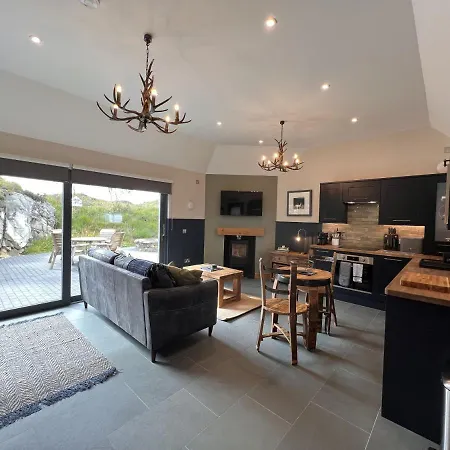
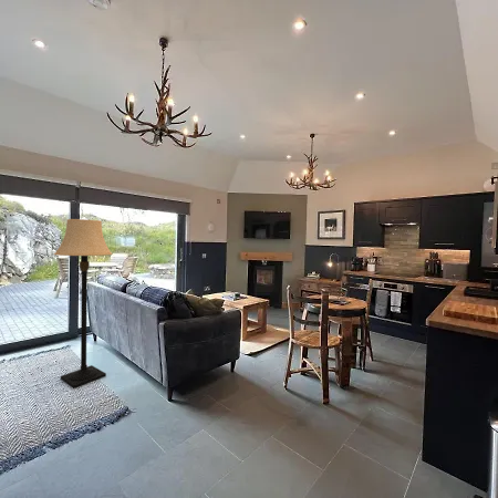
+ lamp [53,218,114,390]
